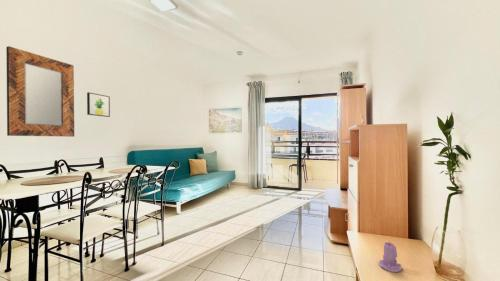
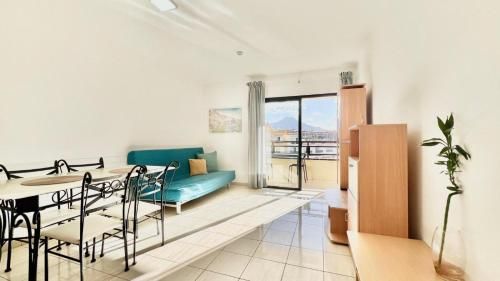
- candle [377,240,403,273]
- wall art [86,91,111,118]
- home mirror [5,45,75,138]
